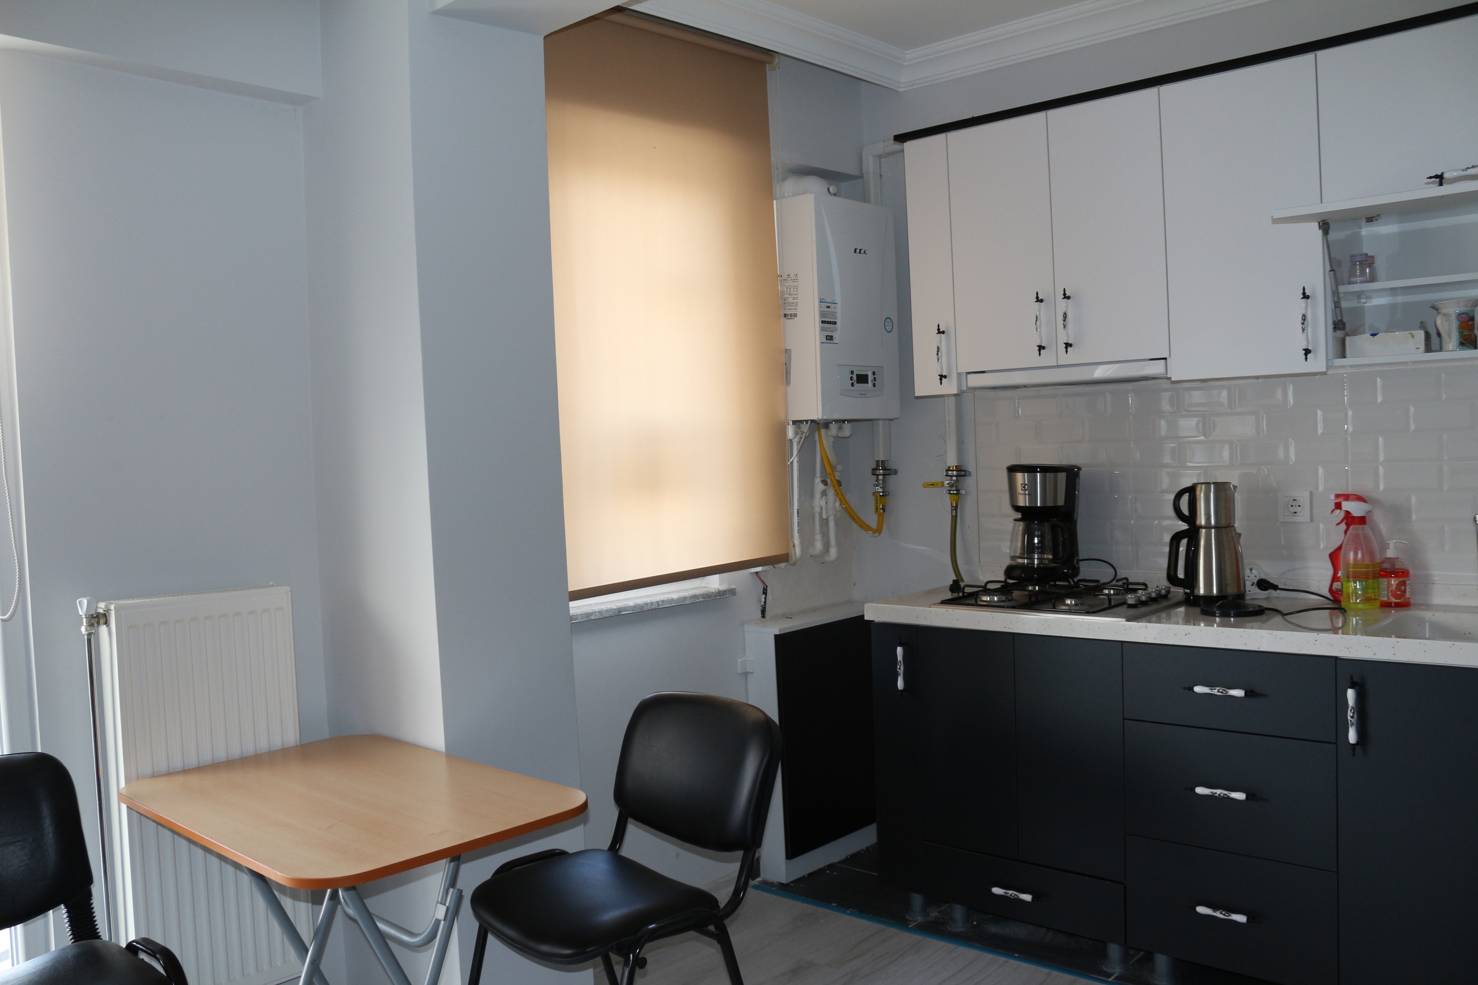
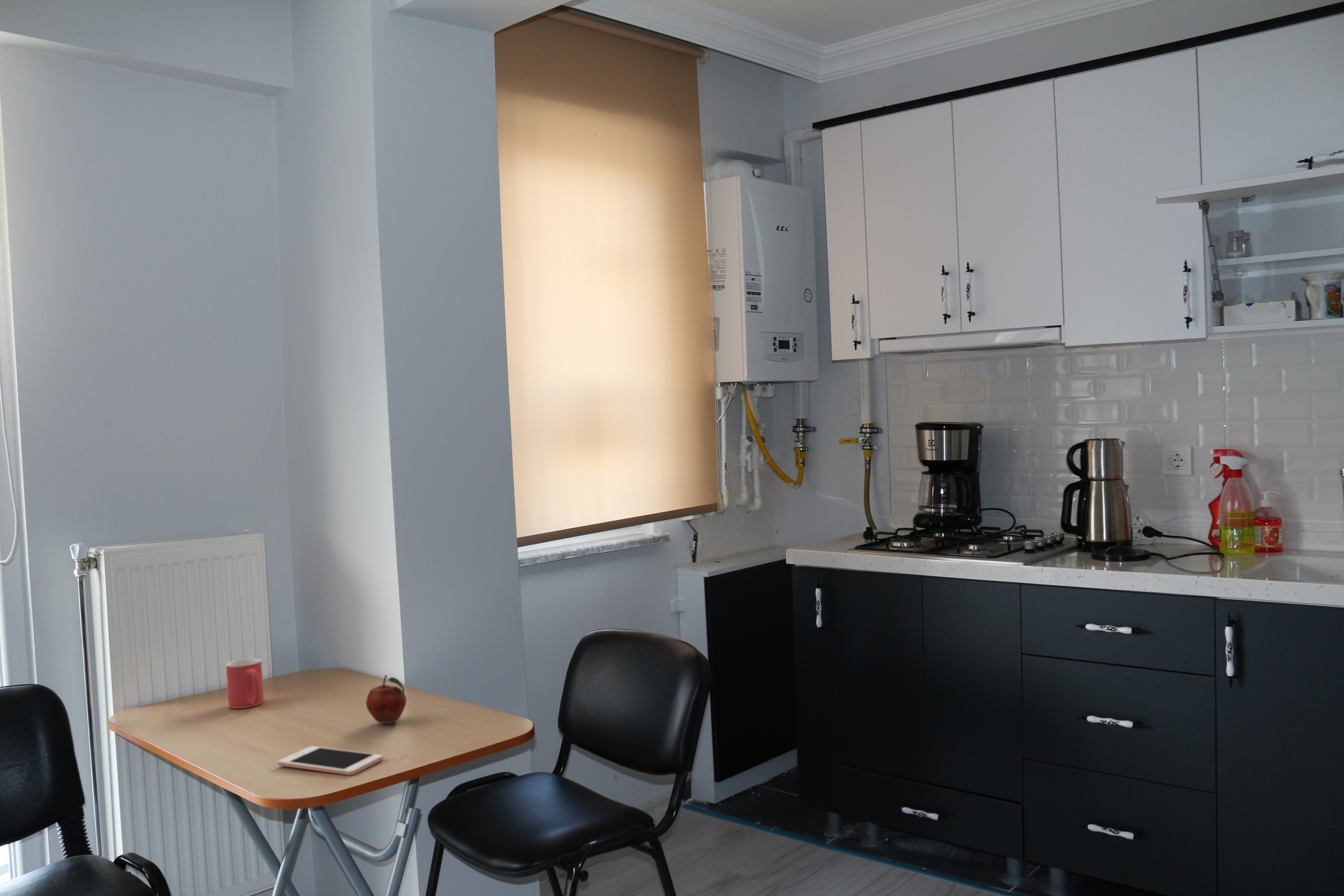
+ mug [226,658,265,709]
+ fruit [365,674,407,724]
+ cell phone [277,745,383,776]
